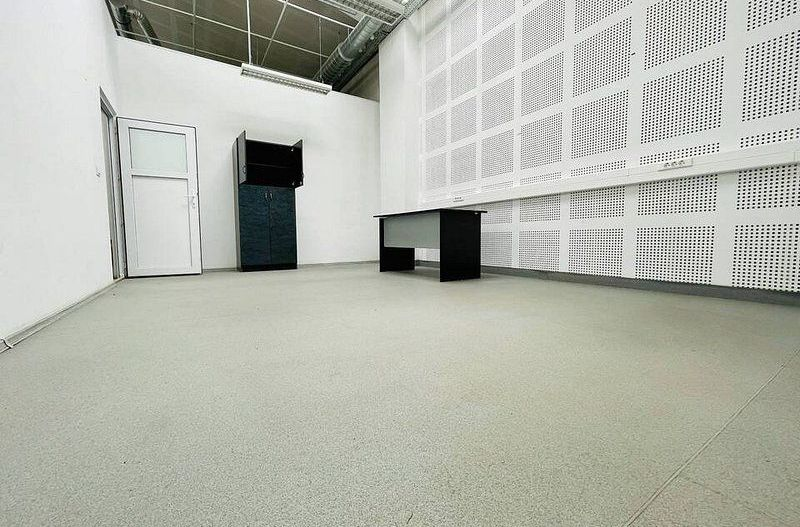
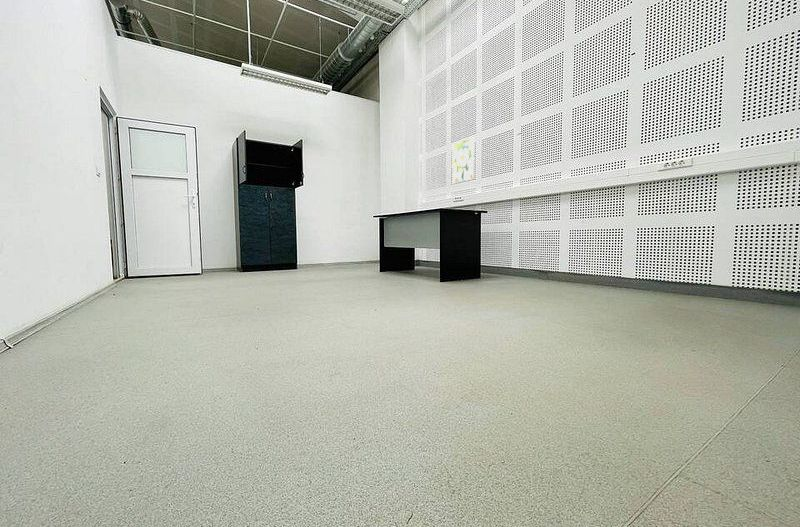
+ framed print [451,137,475,184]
